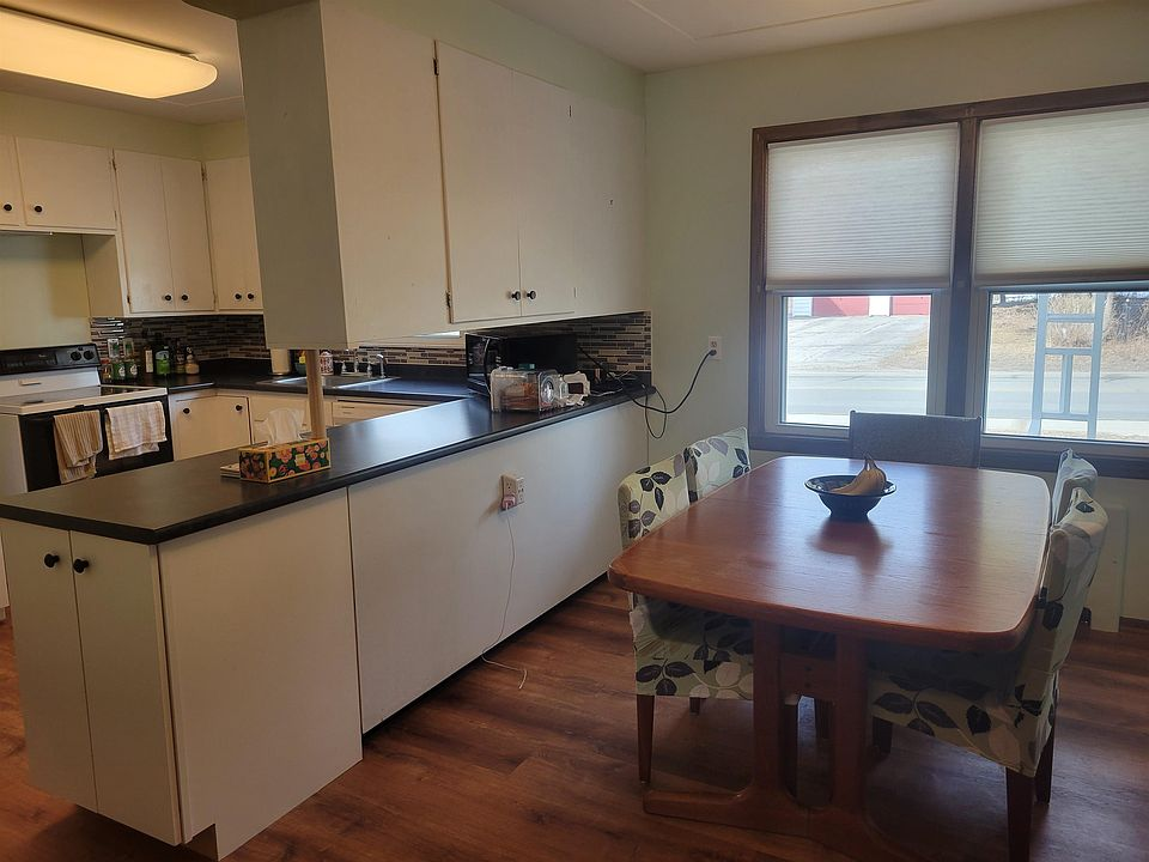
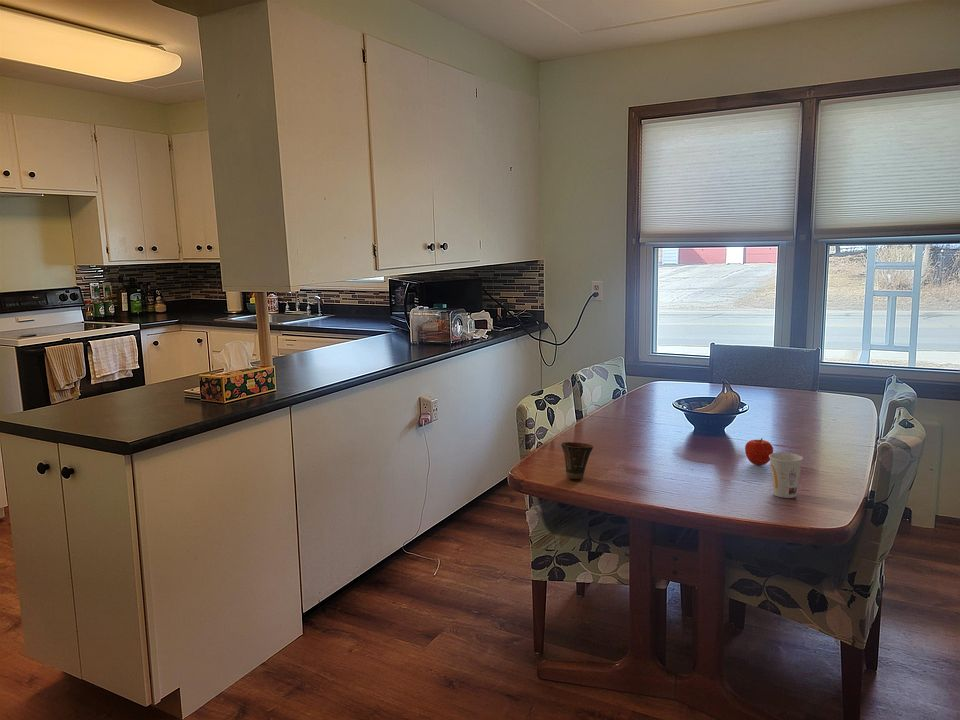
+ cup [560,441,594,480]
+ fruit [744,437,774,466]
+ cup [769,452,804,499]
